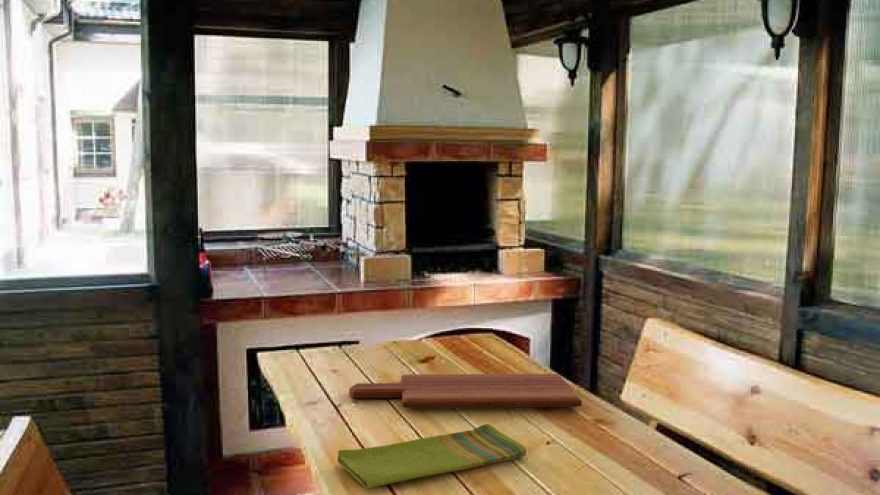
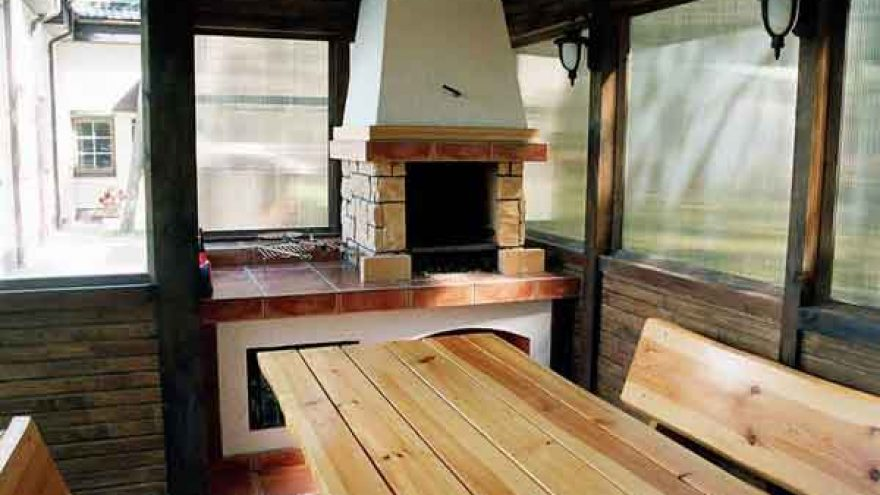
- dish towel [337,423,527,490]
- cutting board [348,373,583,409]
